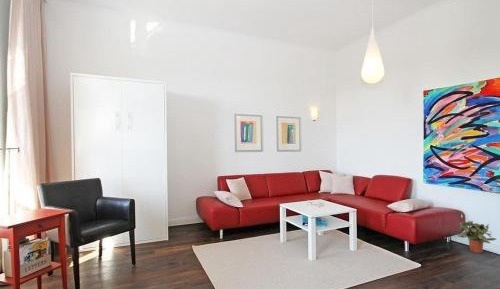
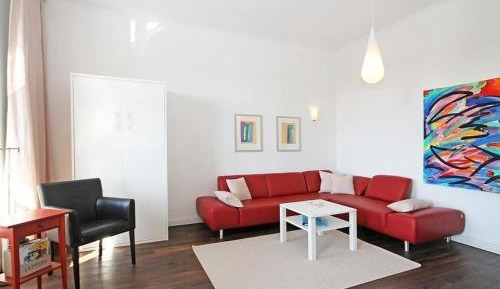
- potted plant [456,220,497,254]
